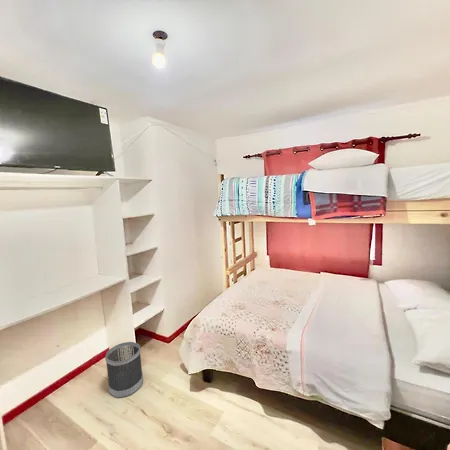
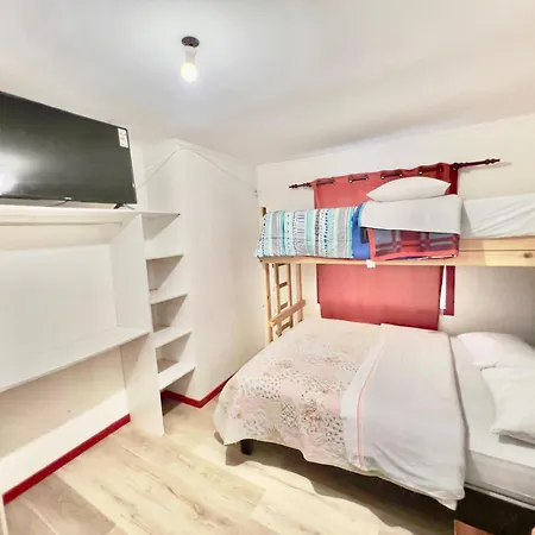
- wastebasket [104,341,144,399]
